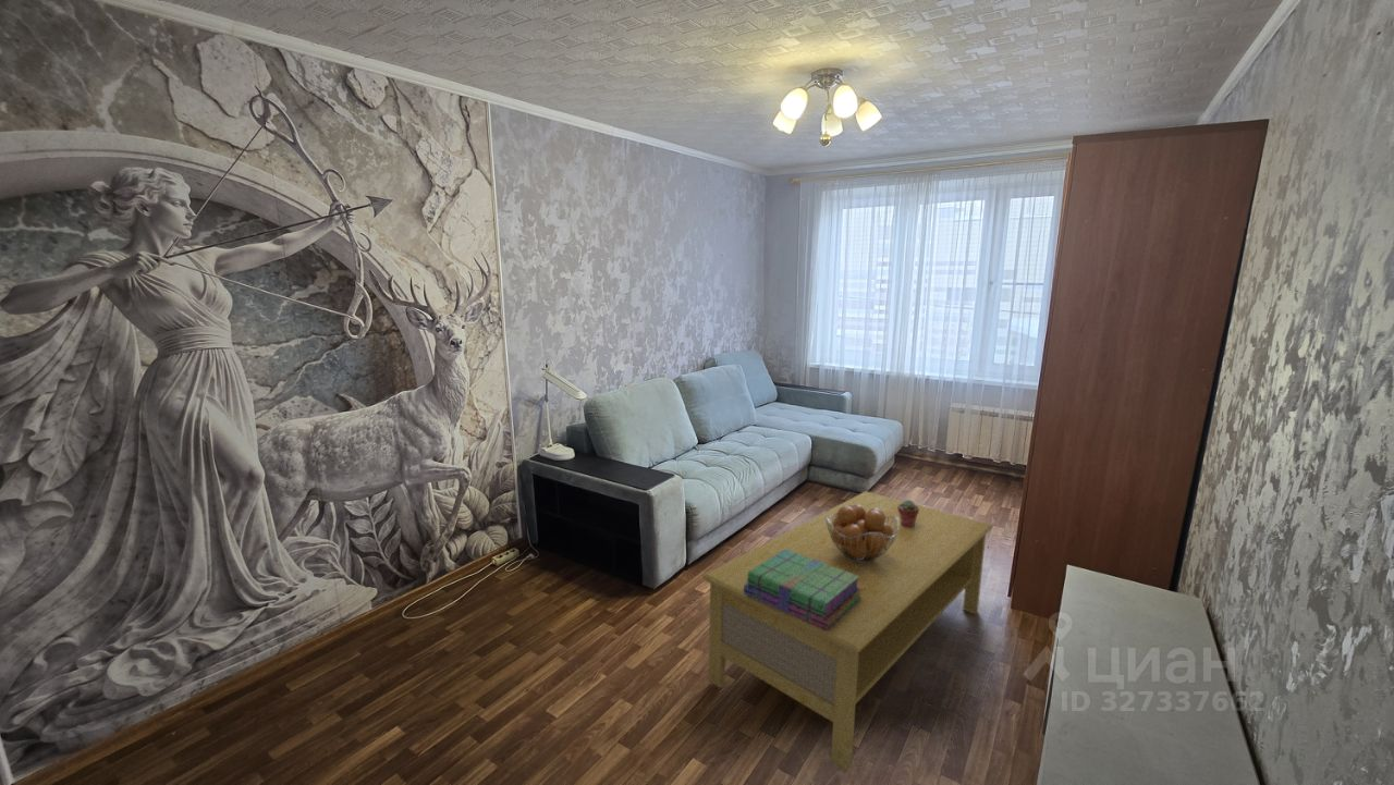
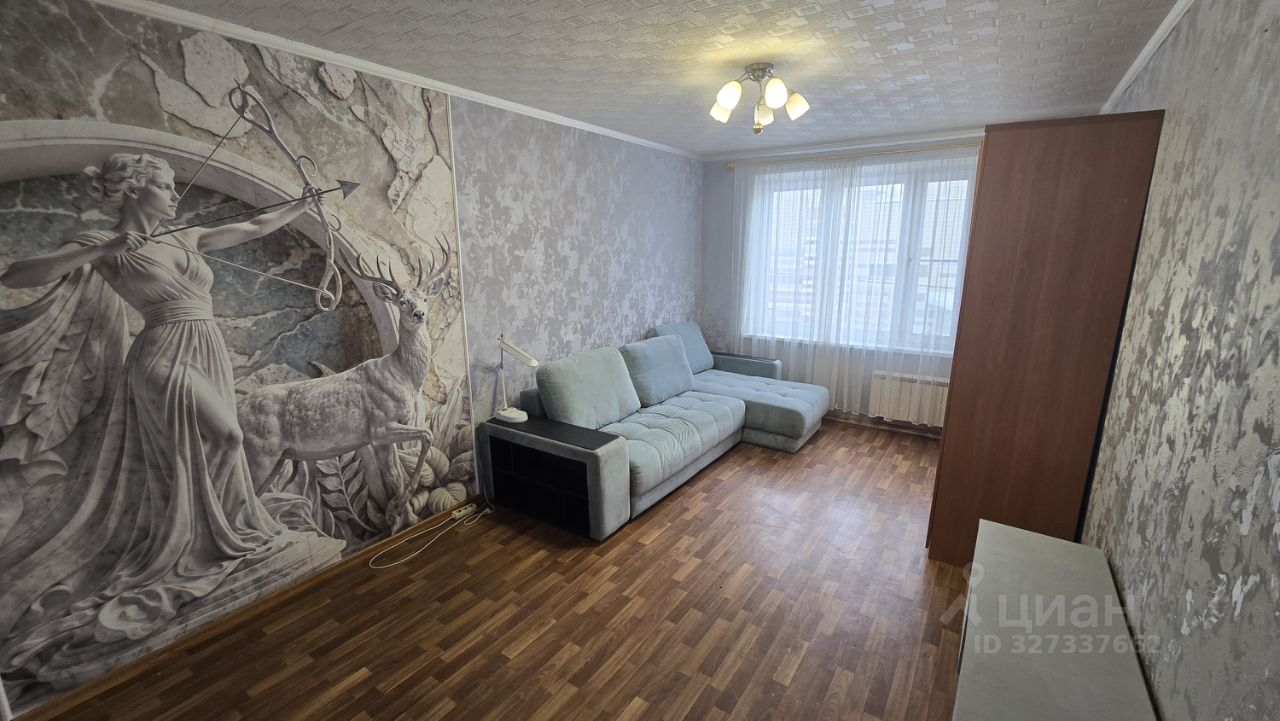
- potted succulent [897,499,919,527]
- coffee table [700,490,994,772]
- fruit basket [826,504,900,564]
- stack of books [744,550,863,630]
